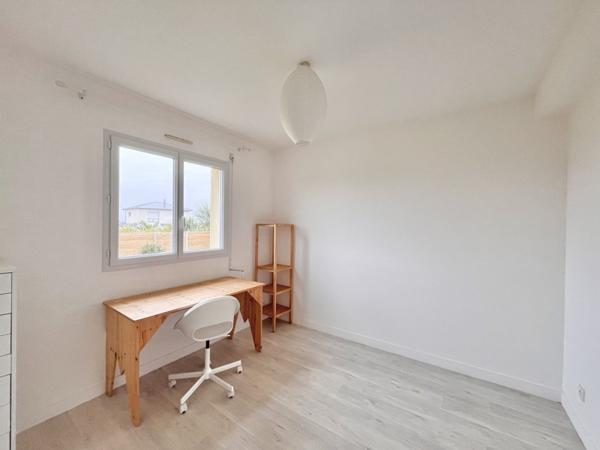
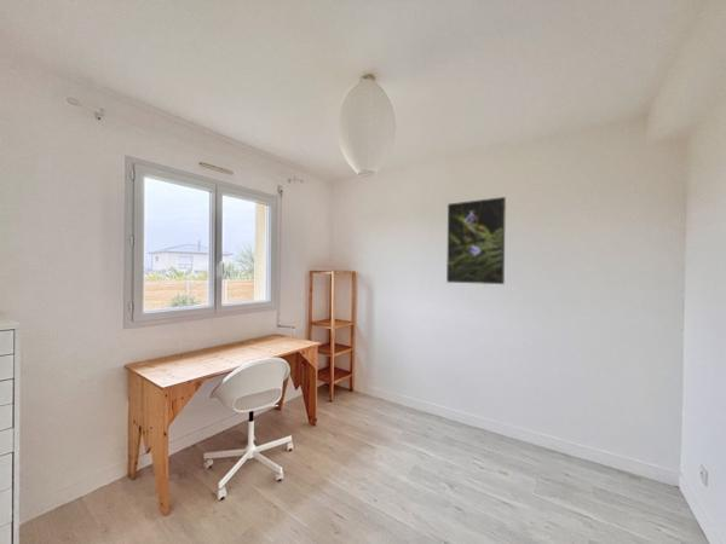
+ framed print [445,196,507,285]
